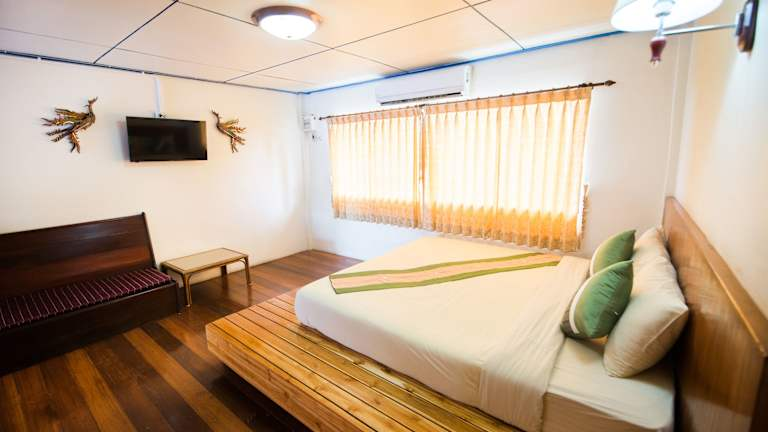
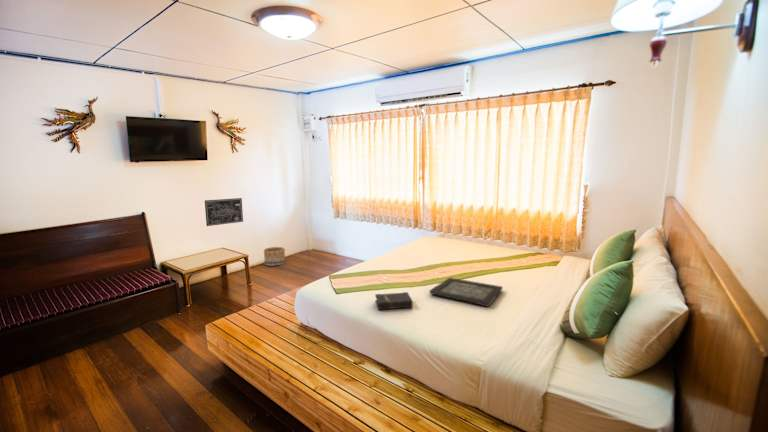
+ wall art [204,197,244,227]
+ decorative tray [428,277,504,308]
+ basket [263,246,286,267]
+ hardback book [374,291,414,311]
